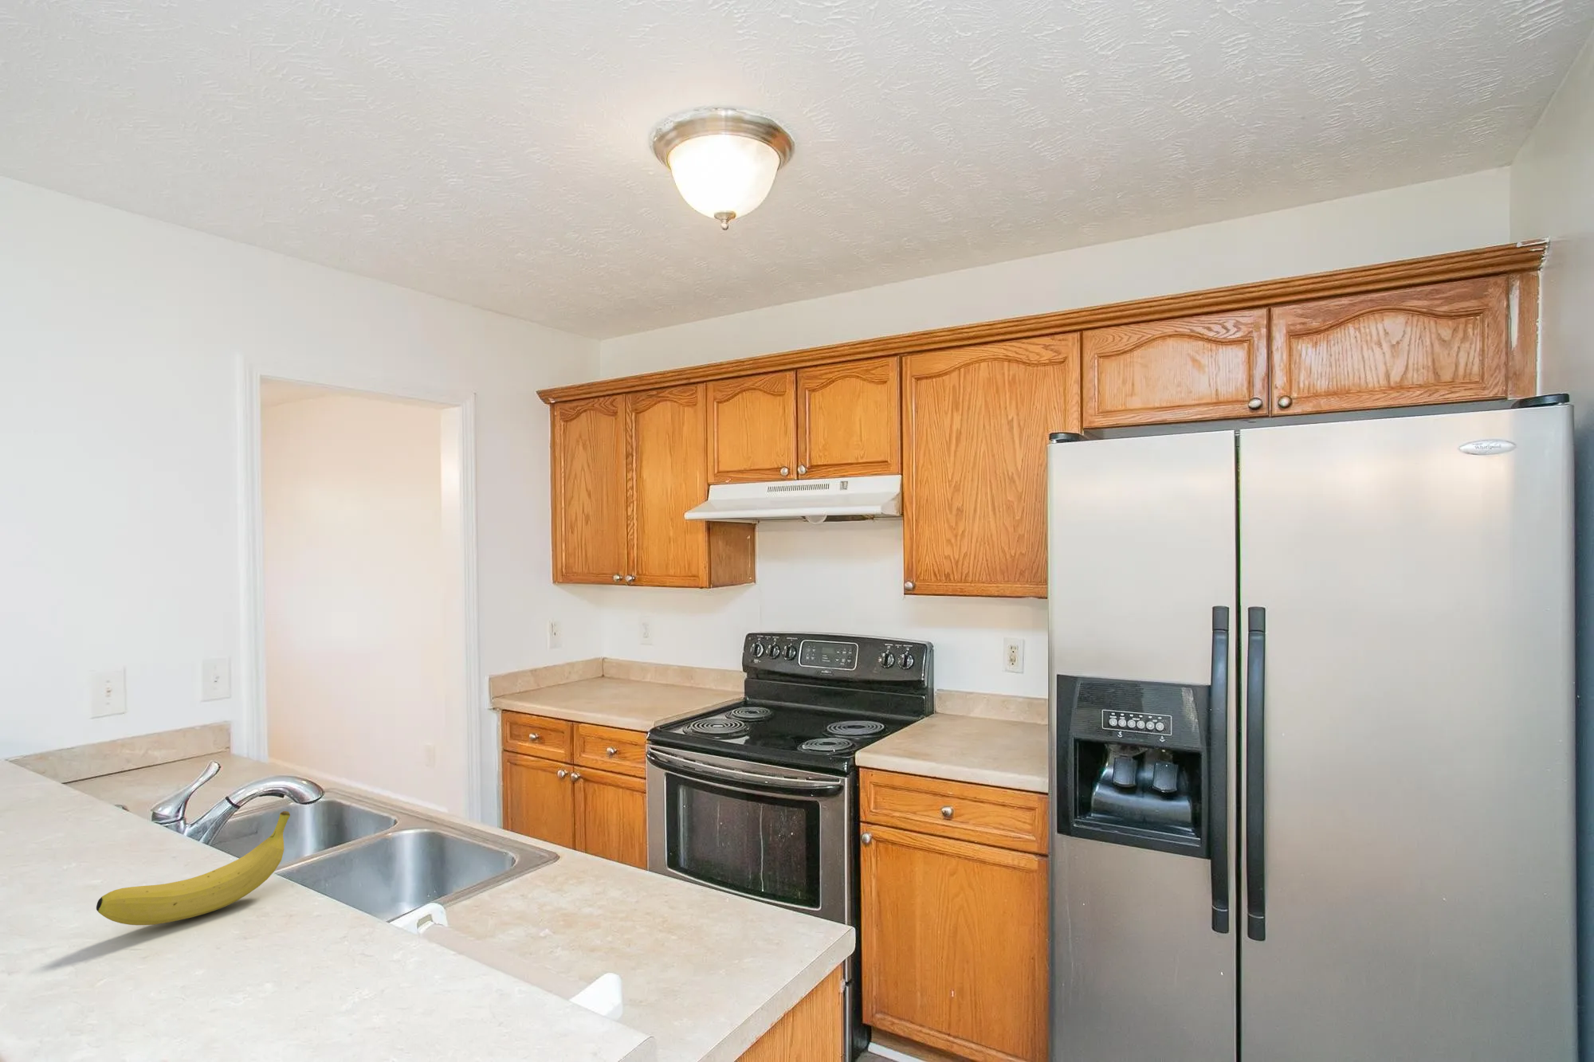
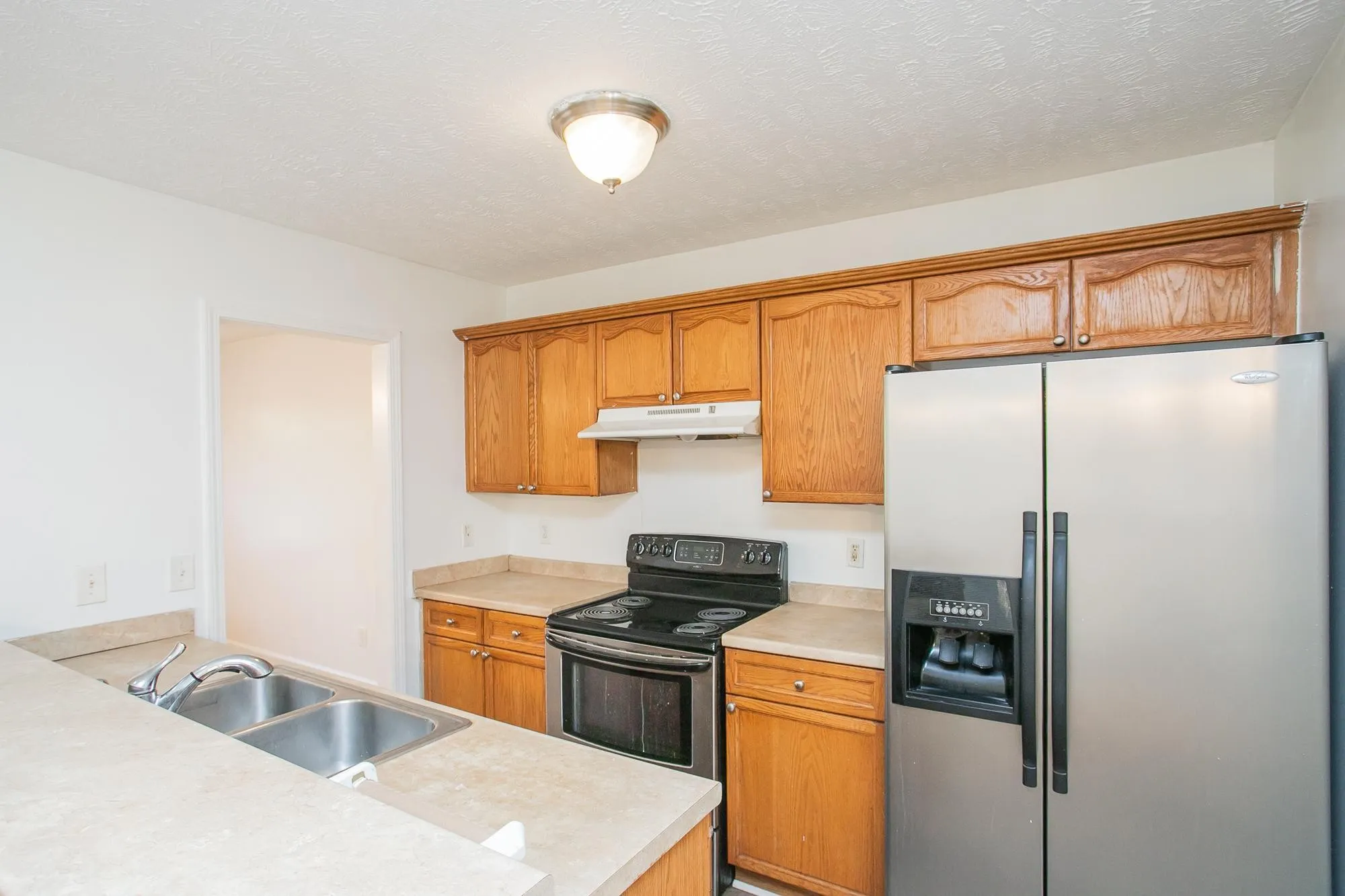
- fruit [96,811,290,926]
